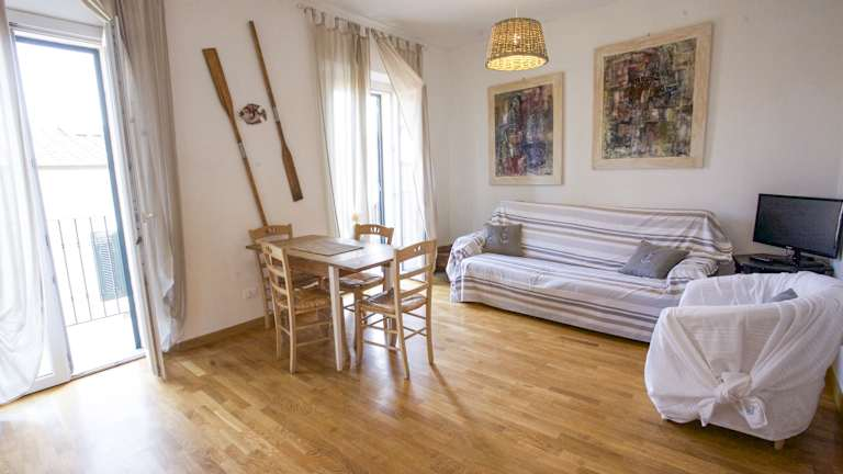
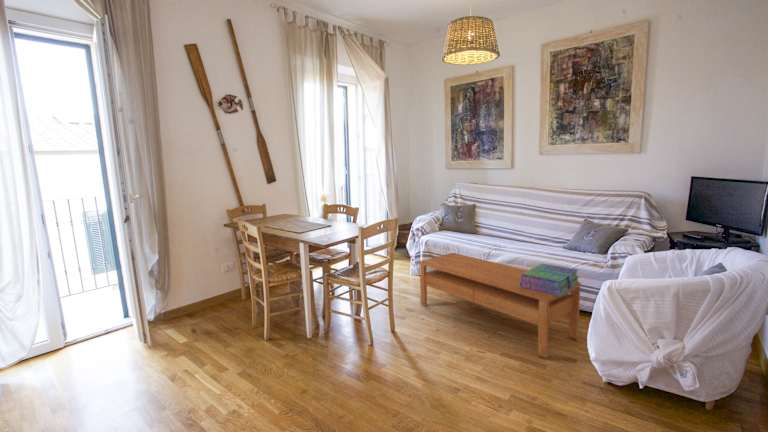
+ stack of books [519,263,580,296]
+ coffee table [418,252,582,359]
